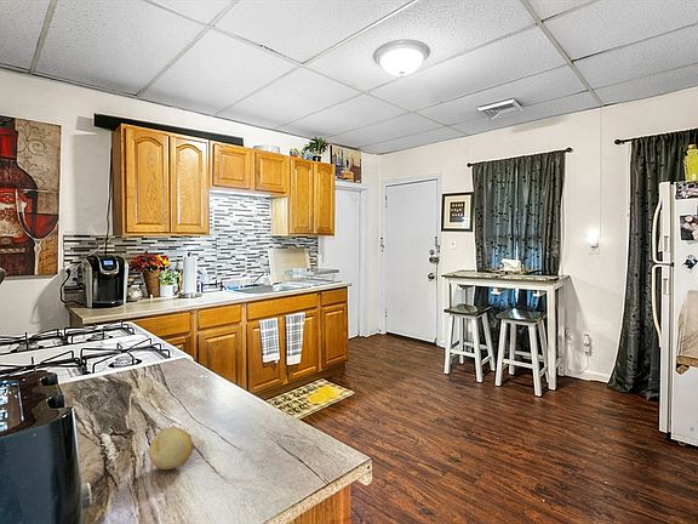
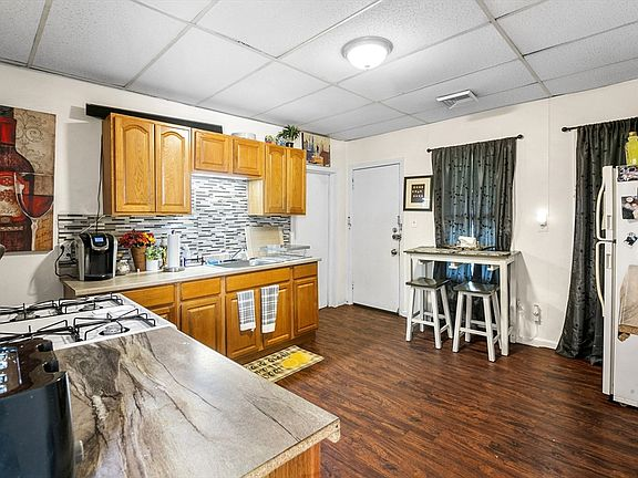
- fruit [148,426,194,471]
